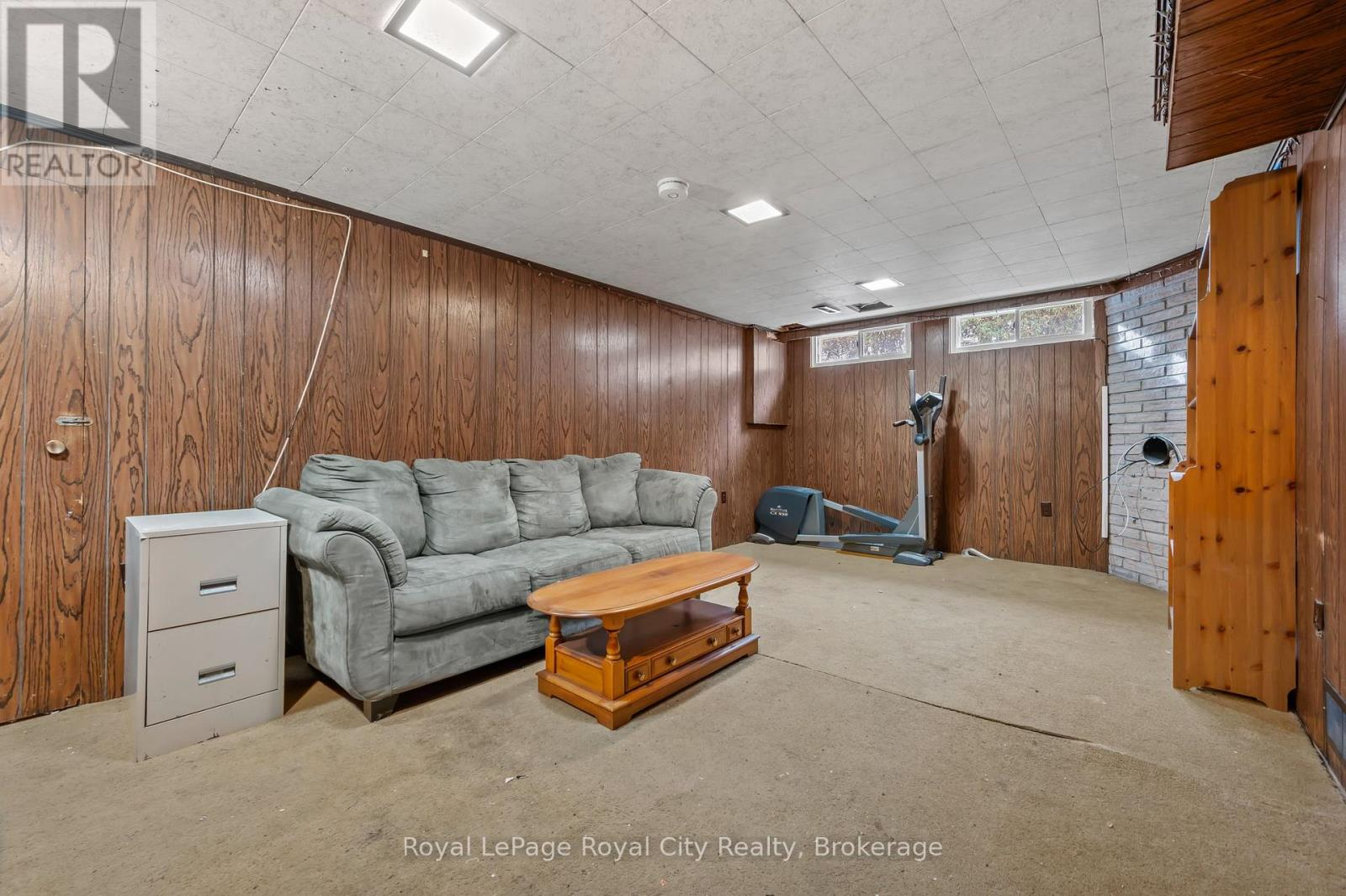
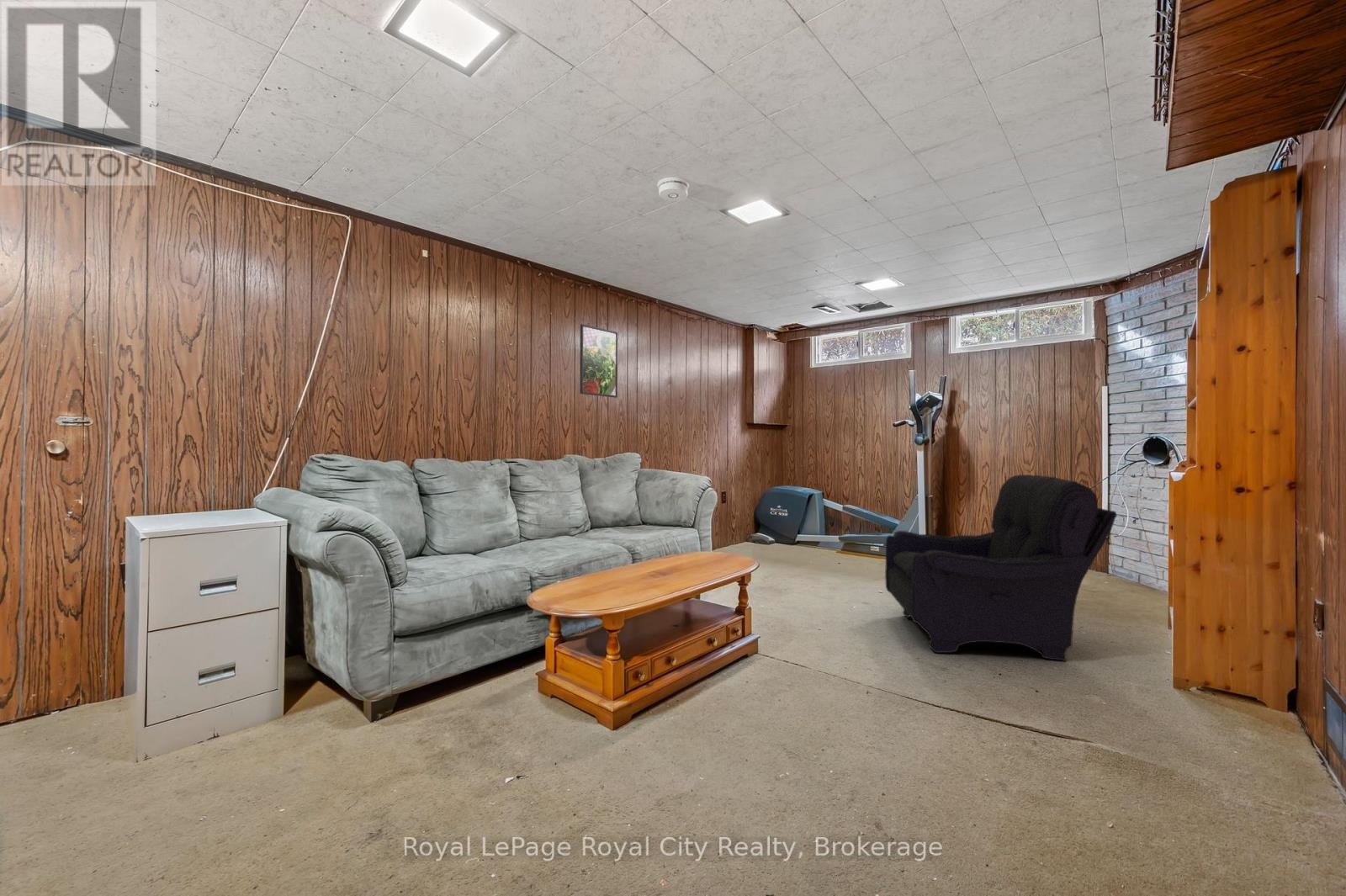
+ armchair [884,474,1118,662]
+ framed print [579,323,618,399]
